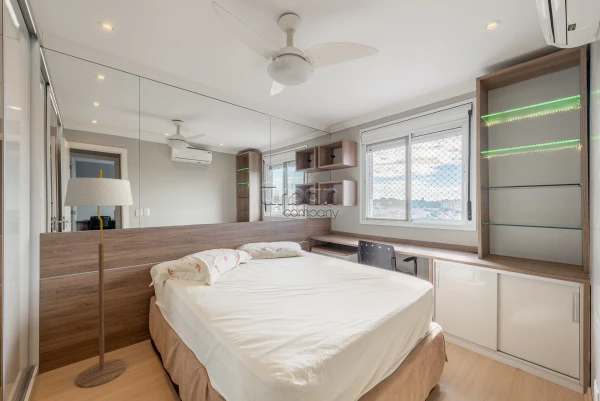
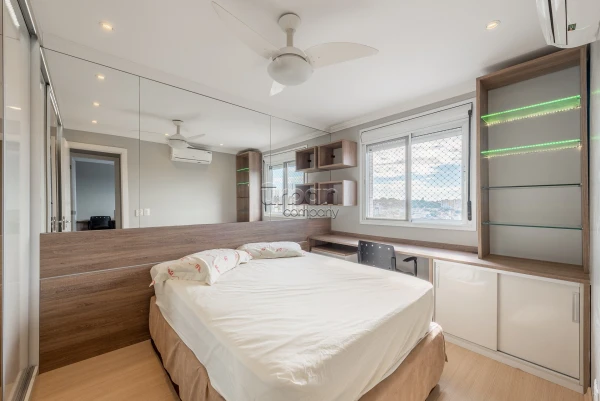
- floor lamp [63,169,134,389]
